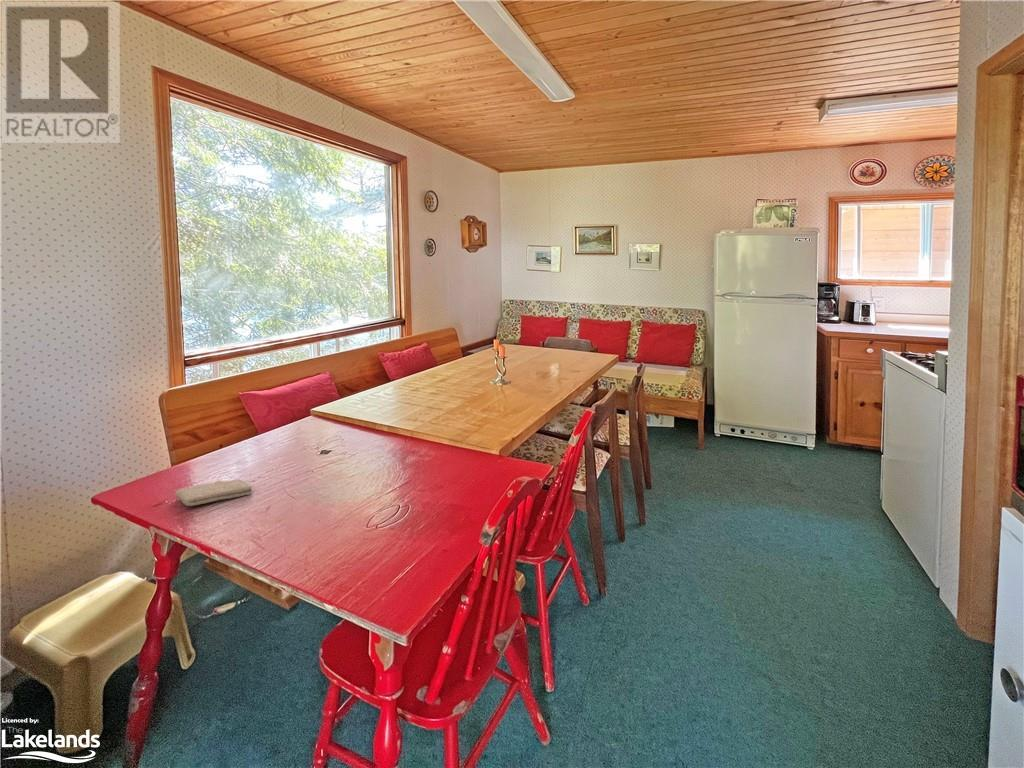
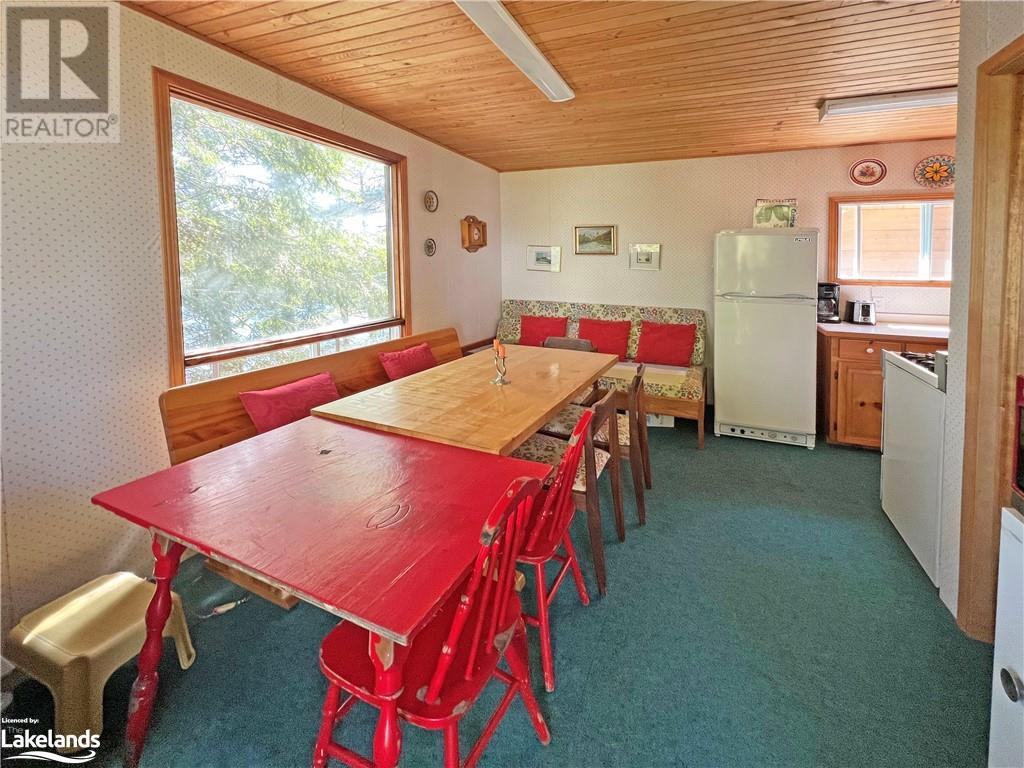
- washcloth [174,478,254,507]
